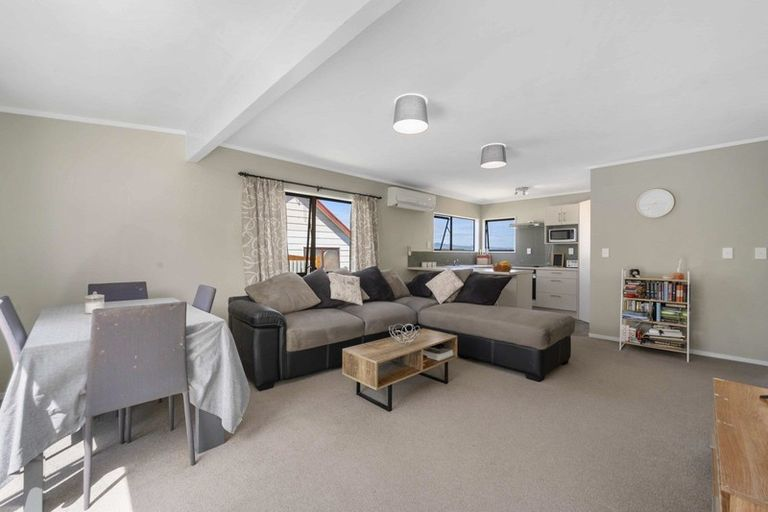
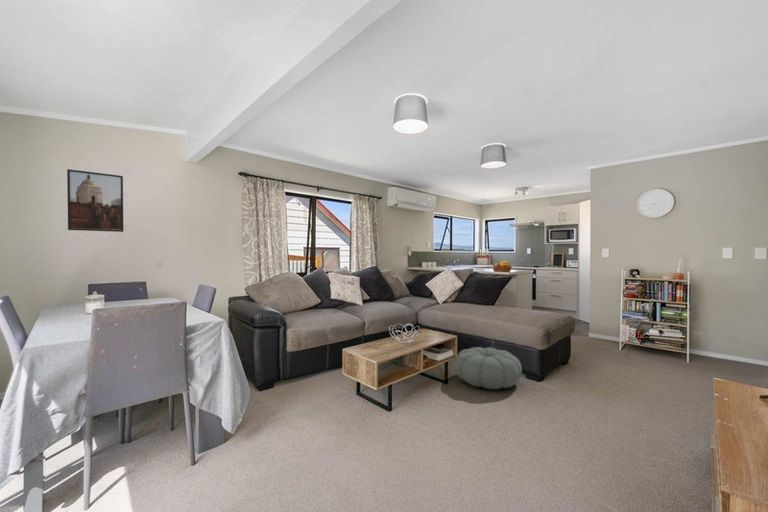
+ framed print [66,168,124,233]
+ pouf [454,346,523,390]
